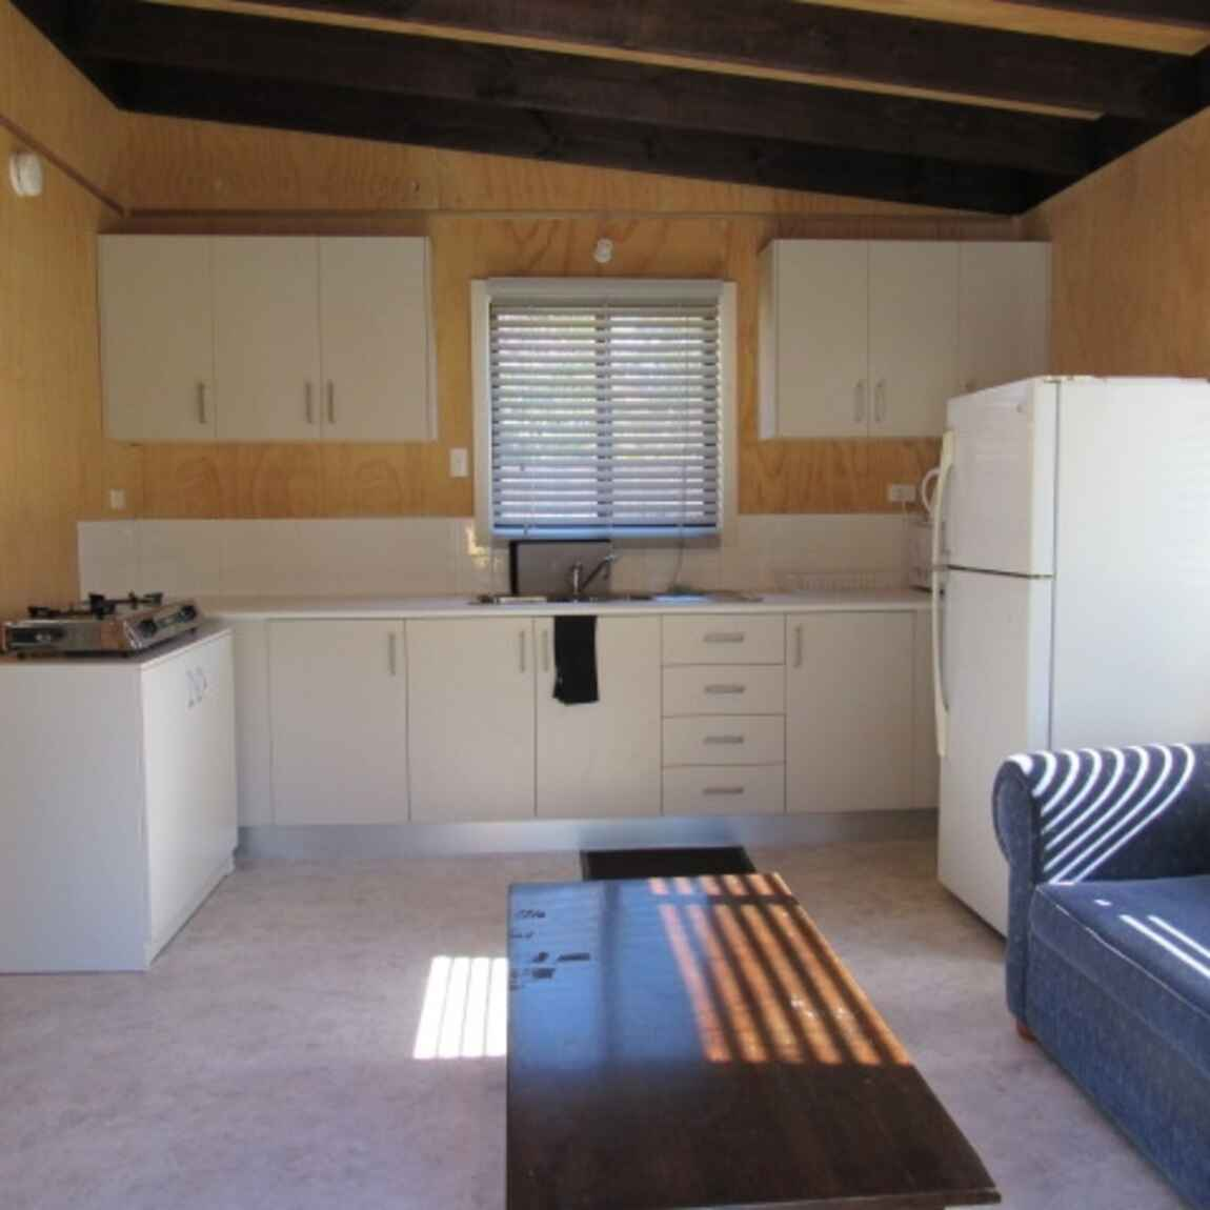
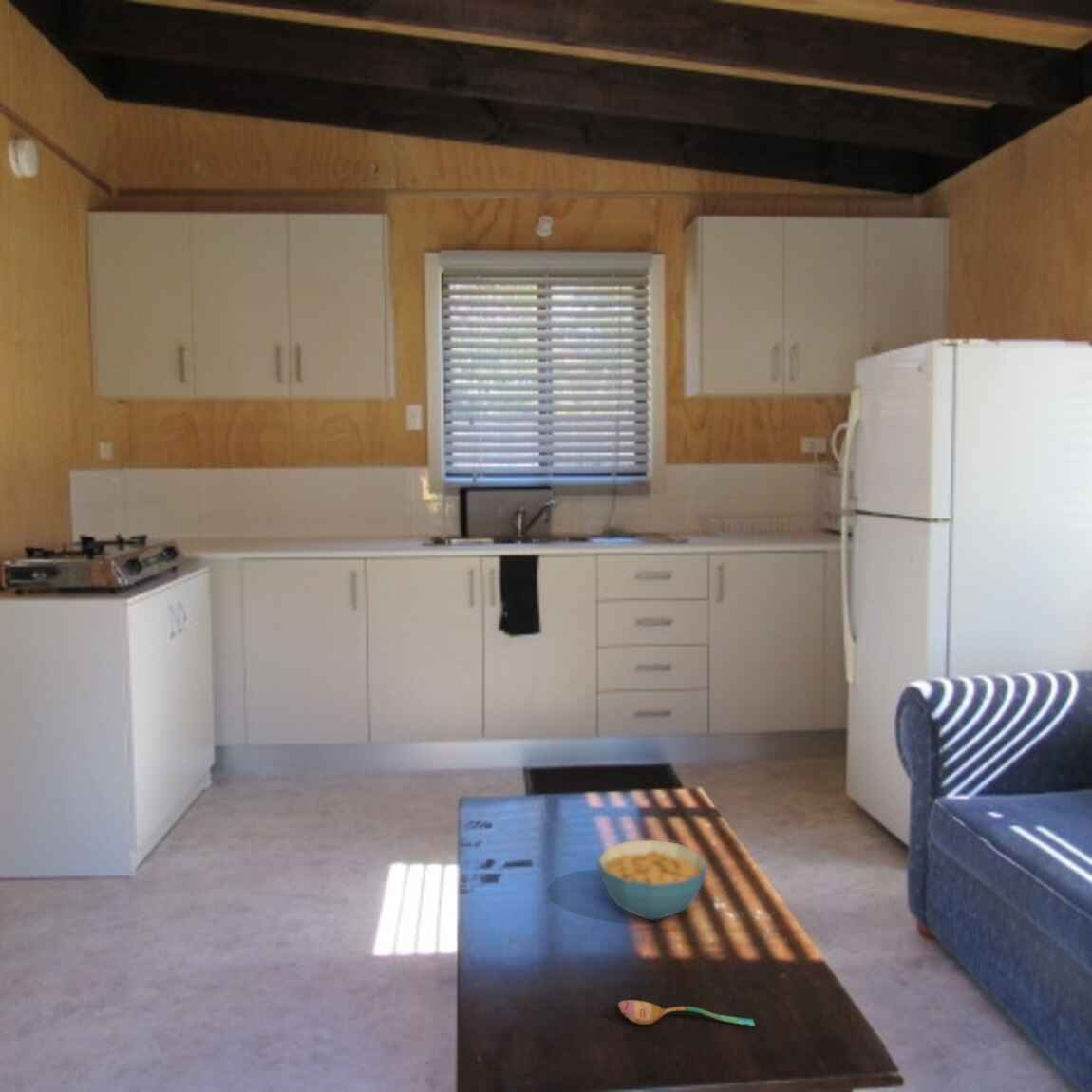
+ cereal bowl [596,838,708,921]
+ soupspoon [617,999,756,1026]
